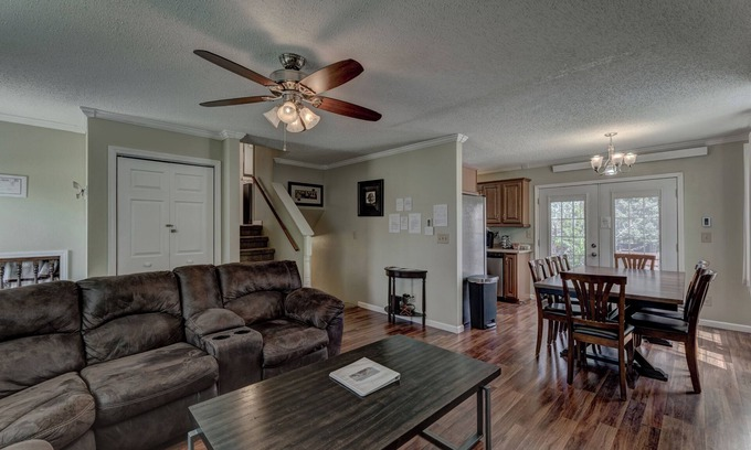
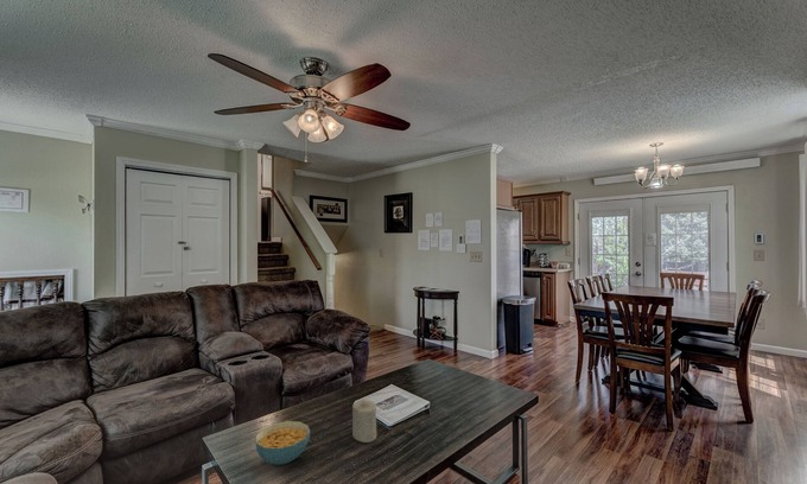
+ cereal bowl [254,420,311,466]
+ candle [351,397,377,444]
